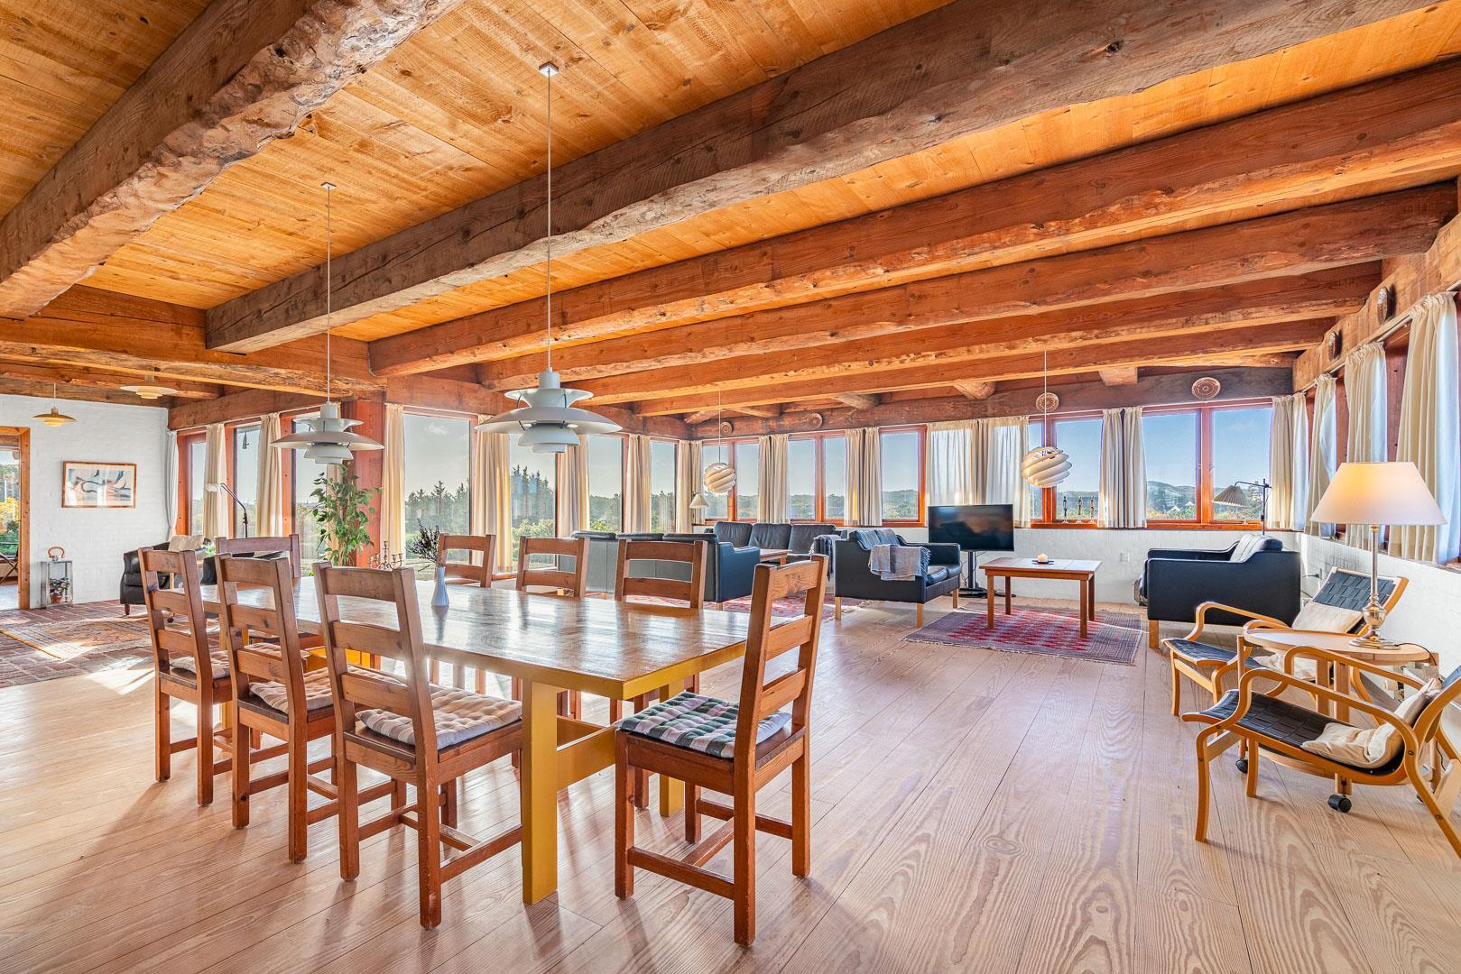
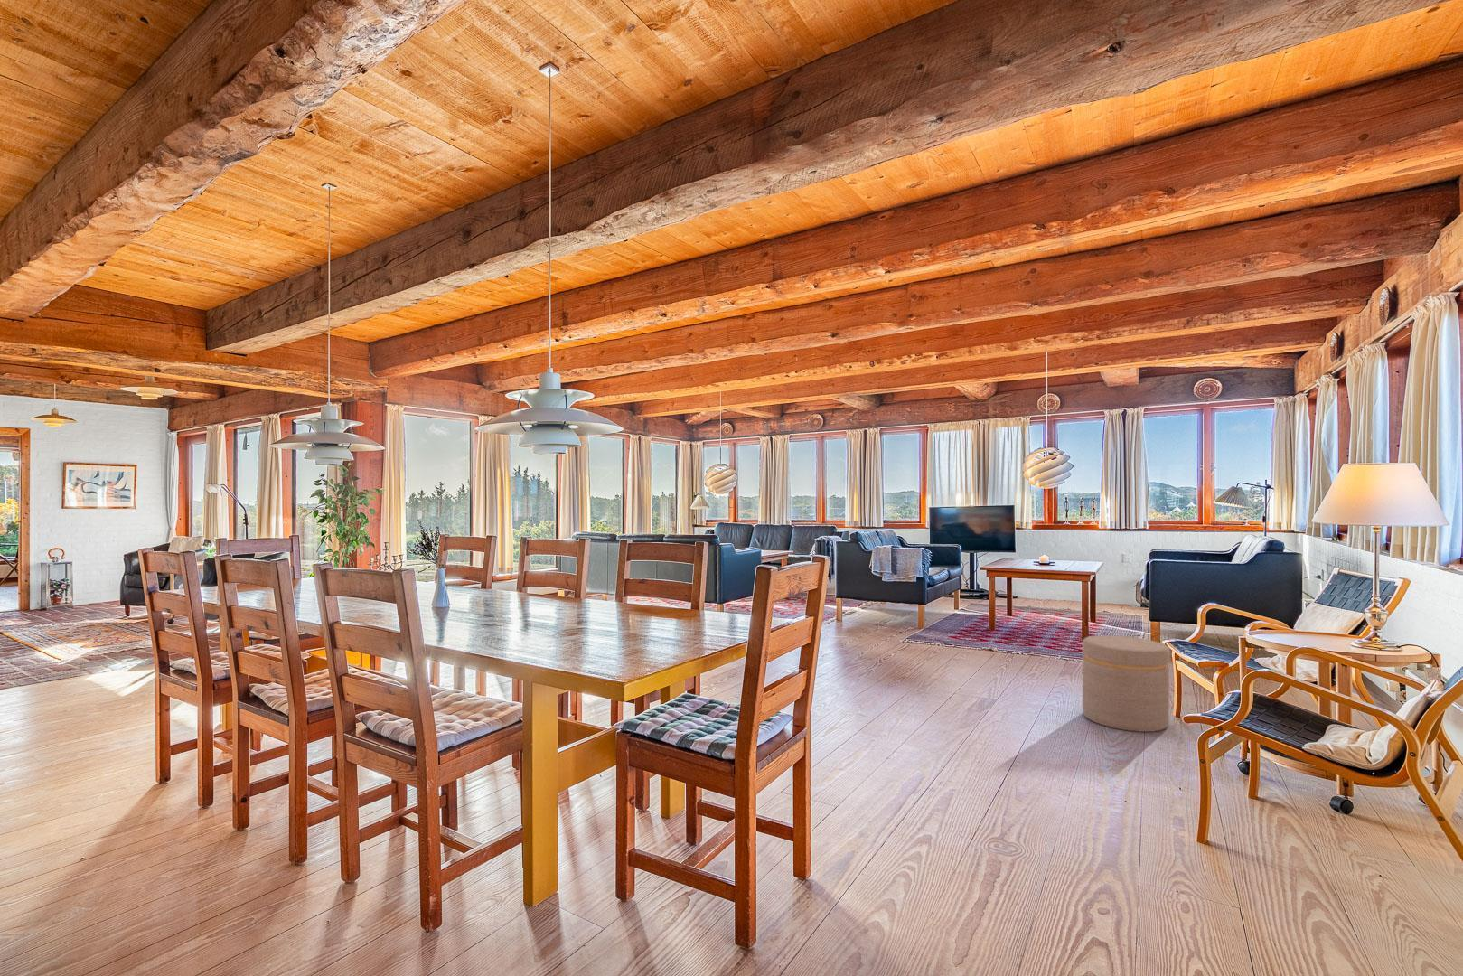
+ ottoman [1082,634,1171,733]
